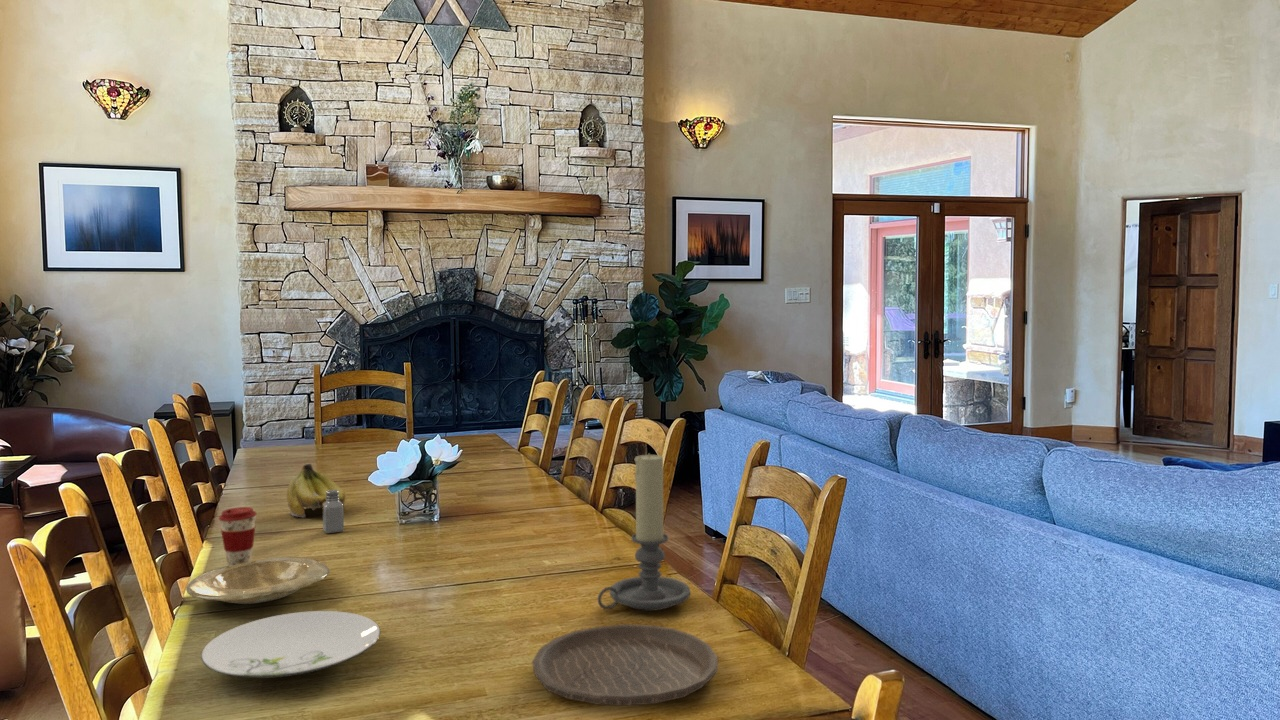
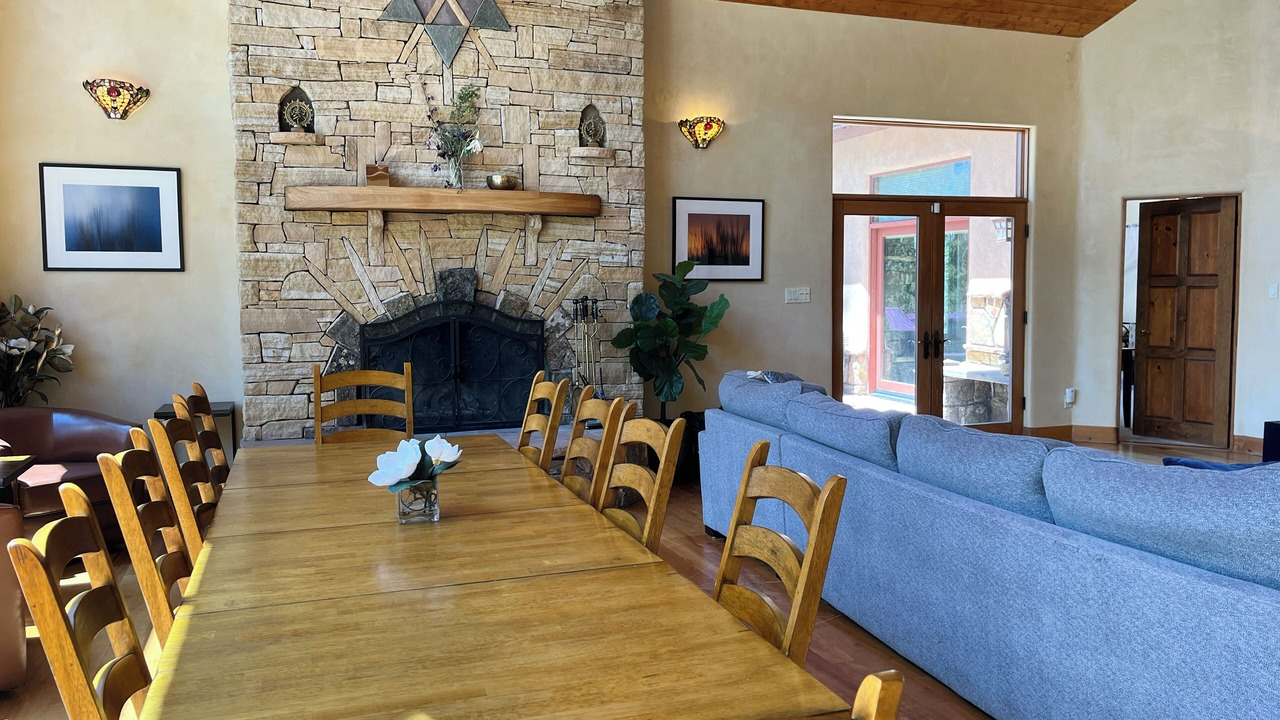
- coffee cup [218,506,257,567]
- plate [531,623,719,706]
- saltshaker [322,490,345,534]
- fruit [285,463,348,518]
- candle holder [597,452,691,612]
- plate [185,556,331,605]
- plate [200,610,381,679]
